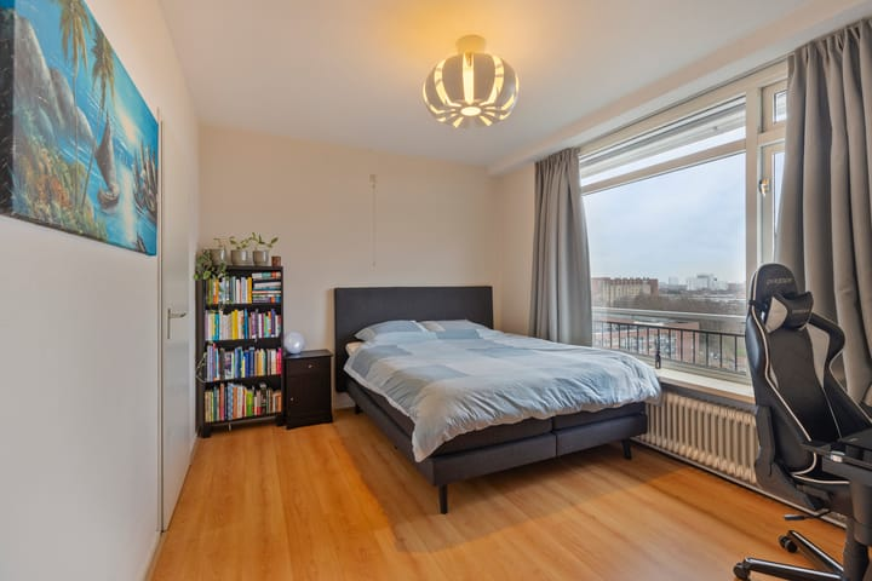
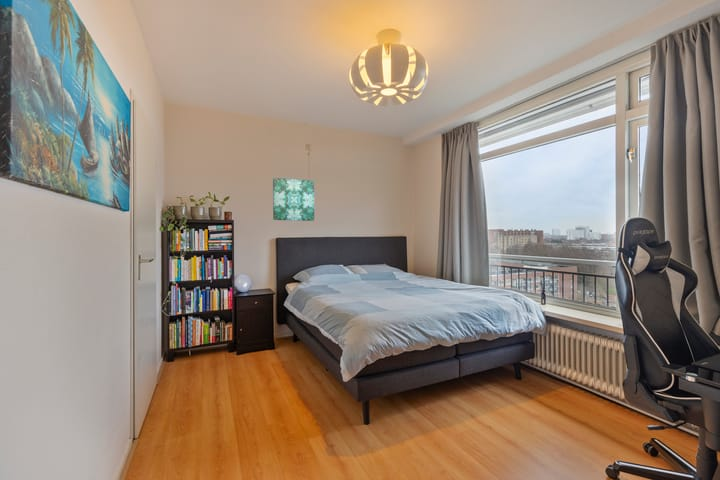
+ wall art [272,177,315,222]
